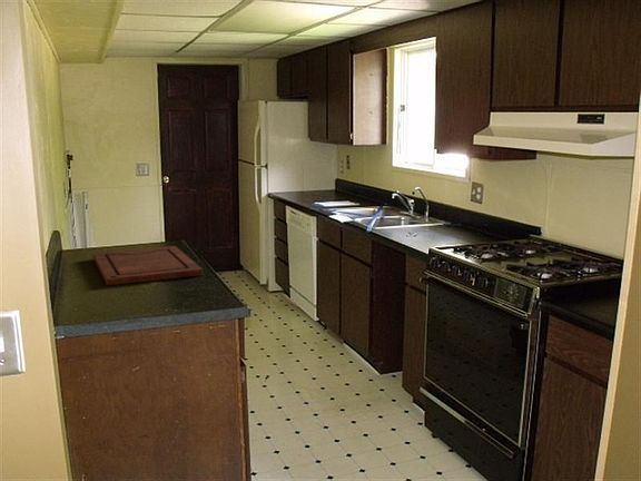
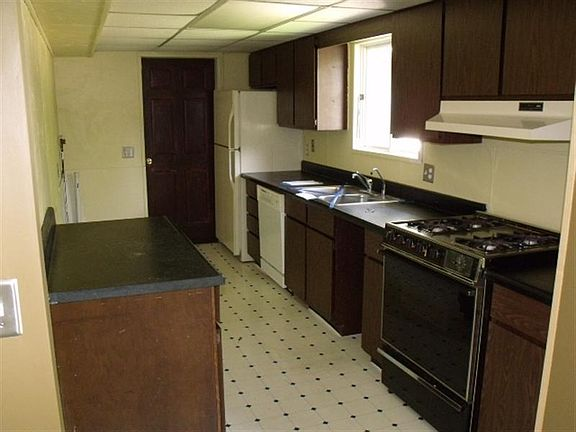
- cutting board [92,245,204,286]
